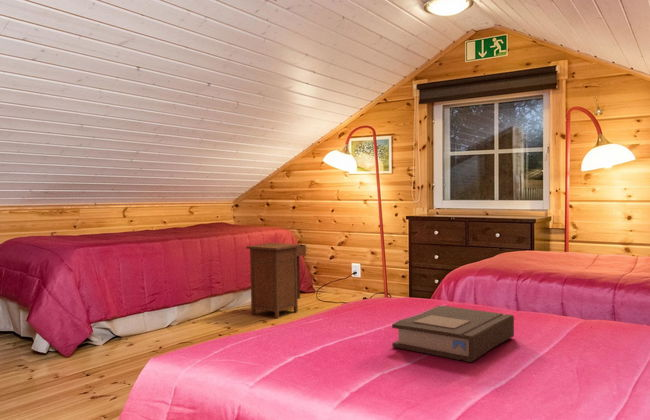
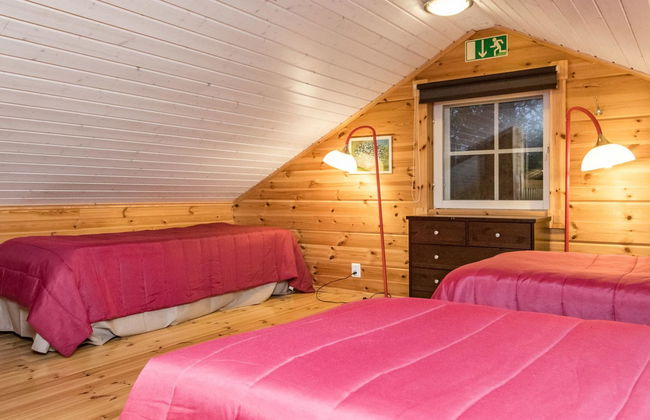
- book [391,305,515,363]
- nightstand [245,242,307,319]
